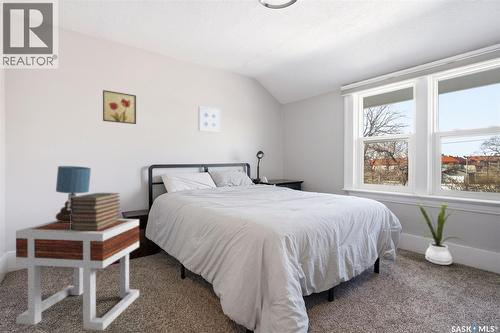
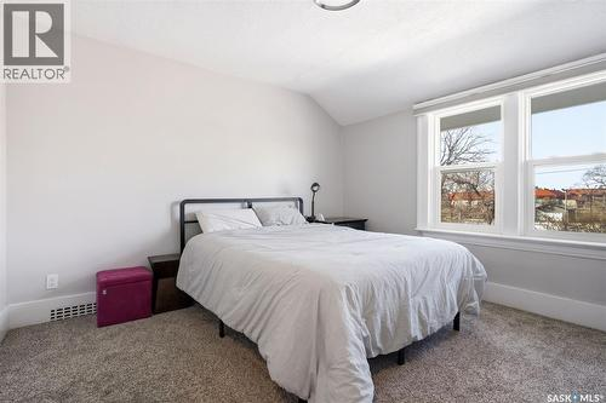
- table lamp [55,165,92,222]
- side table [15,218,140,331]
- wall art [102,89,137,125]
- book stack [69,192,121,231]
- wall art [198,105,222,134]
- house plant [411,193,462,266]
